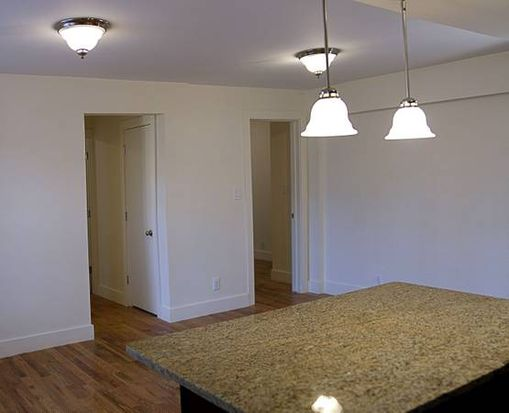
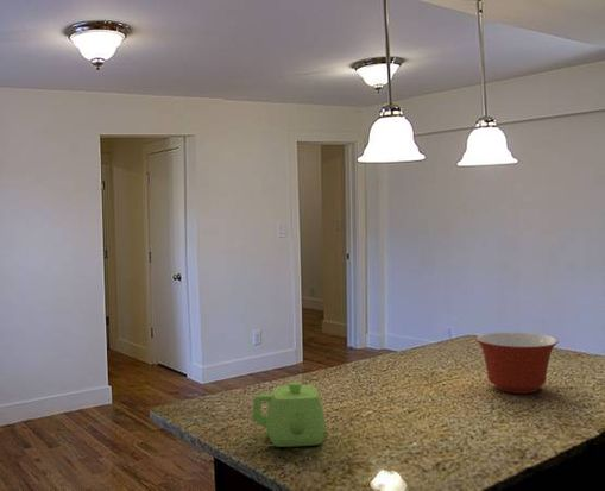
+ mixing bowl [474,331,559,395]
+ teapot [251,380,327,448]
